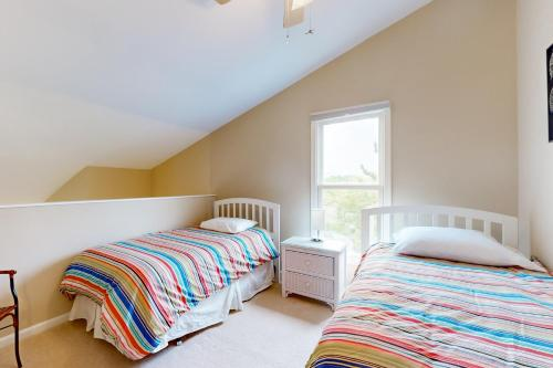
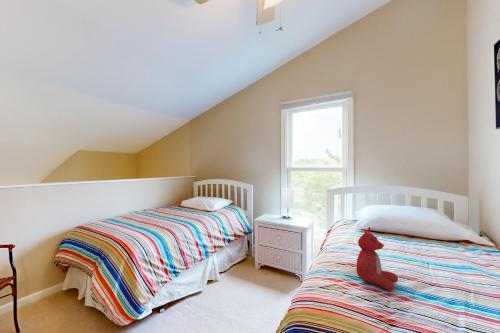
+ stuffed bear [355,226,399,292]
